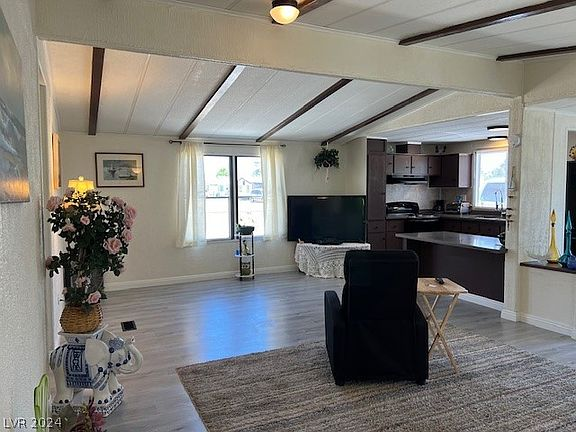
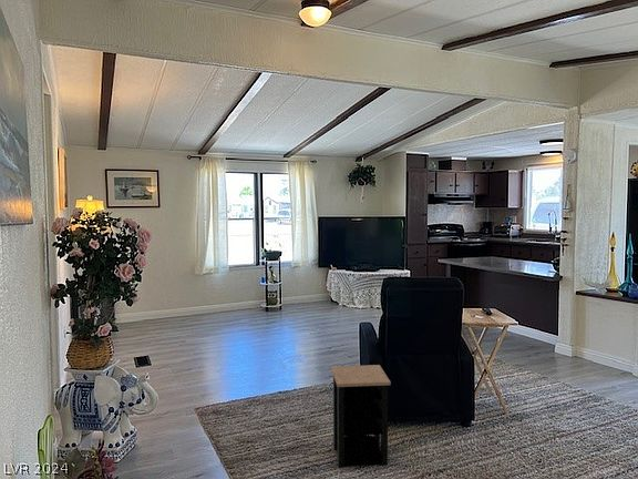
+ side table [330,364,392,468]
